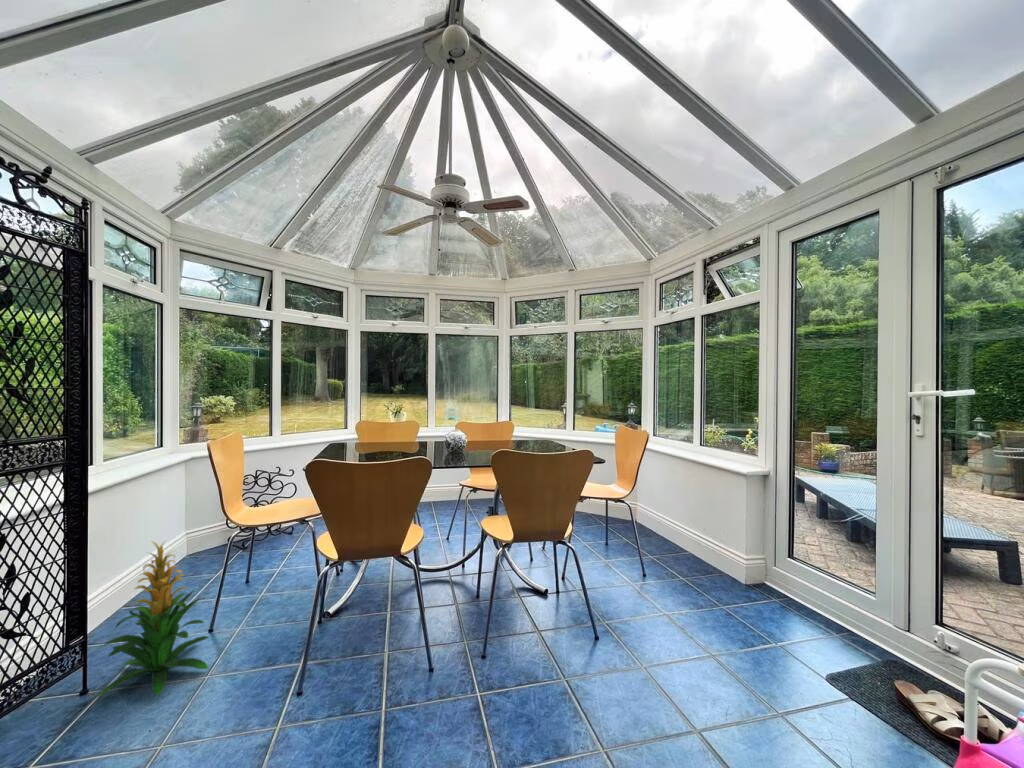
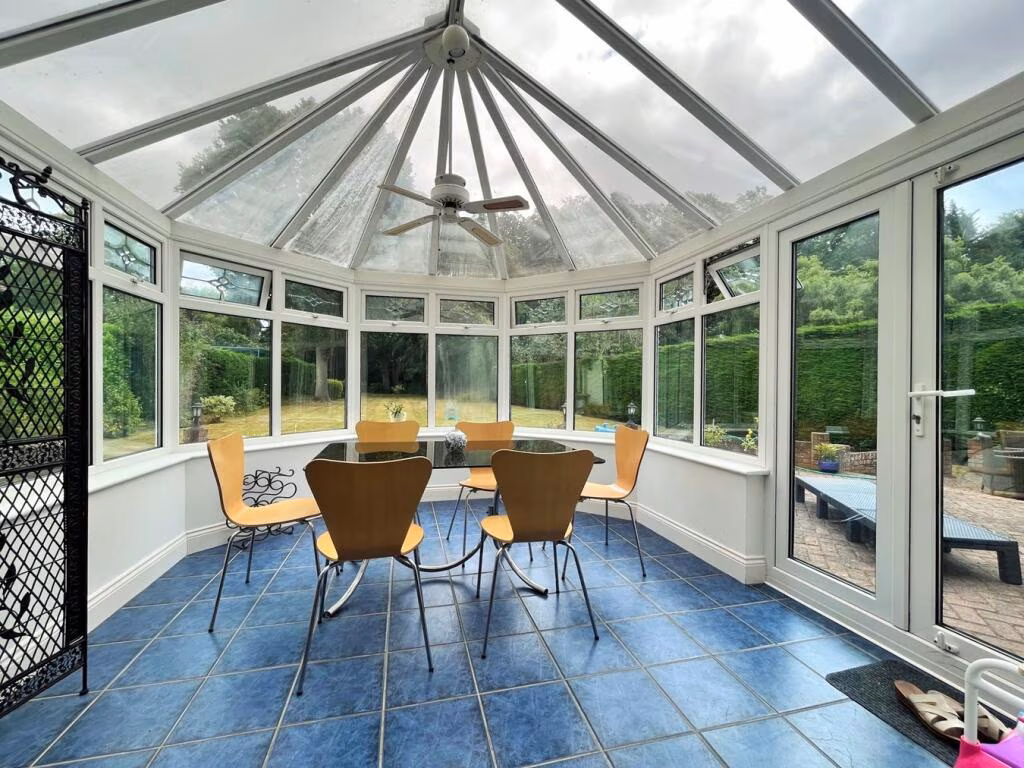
- indoor plant [96,539,210,698]
